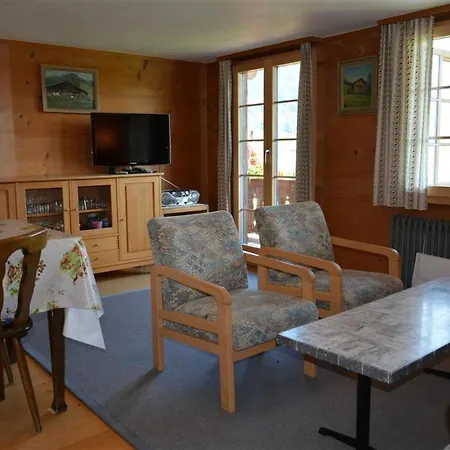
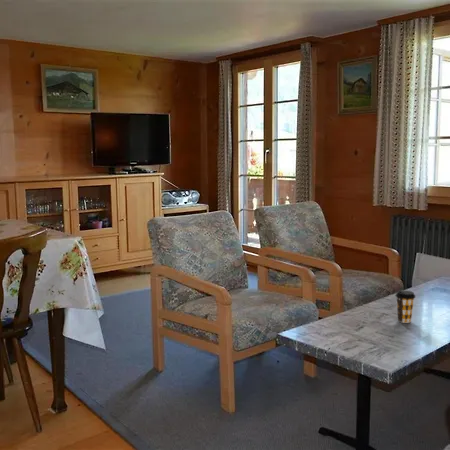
+ coffee cup [395,290,416,324]
